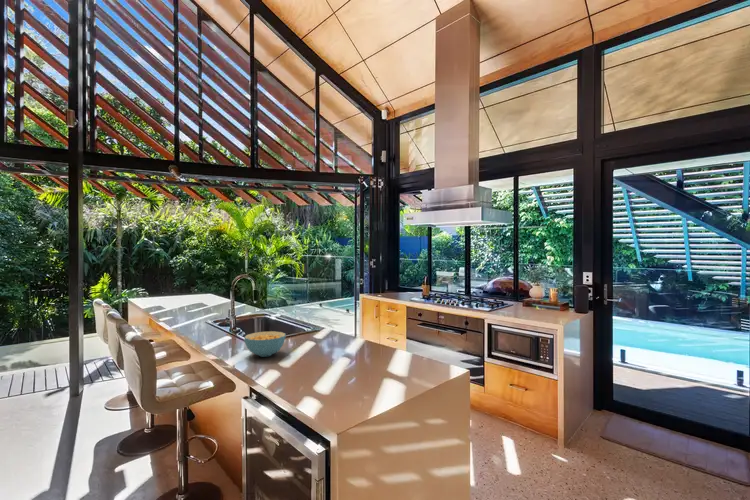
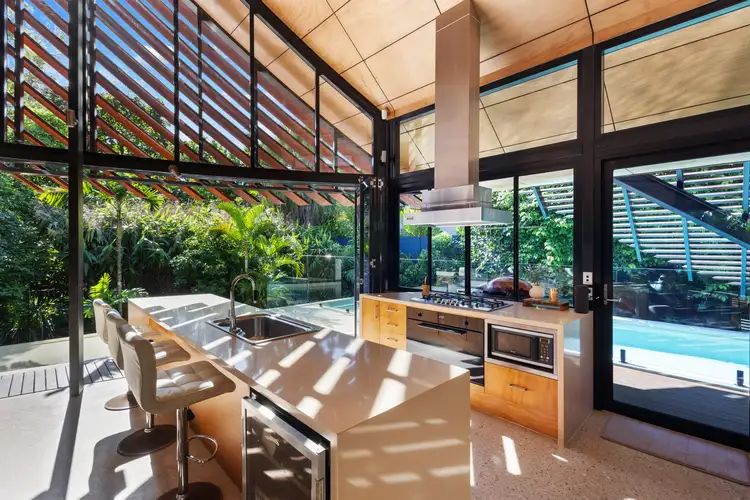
- cereal bowl [243,330,287,358]
